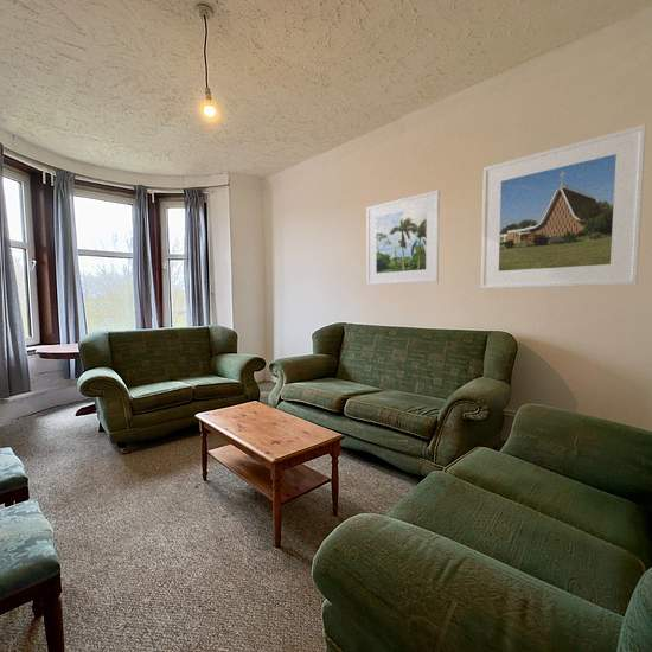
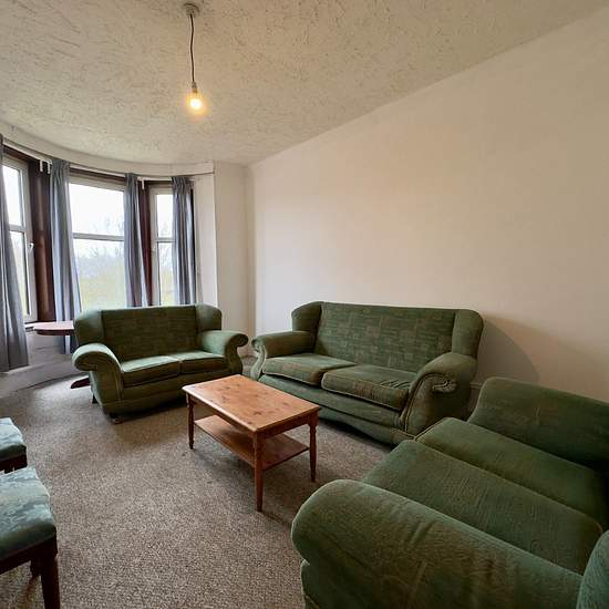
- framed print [366,188,441,286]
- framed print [480,123,647,289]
